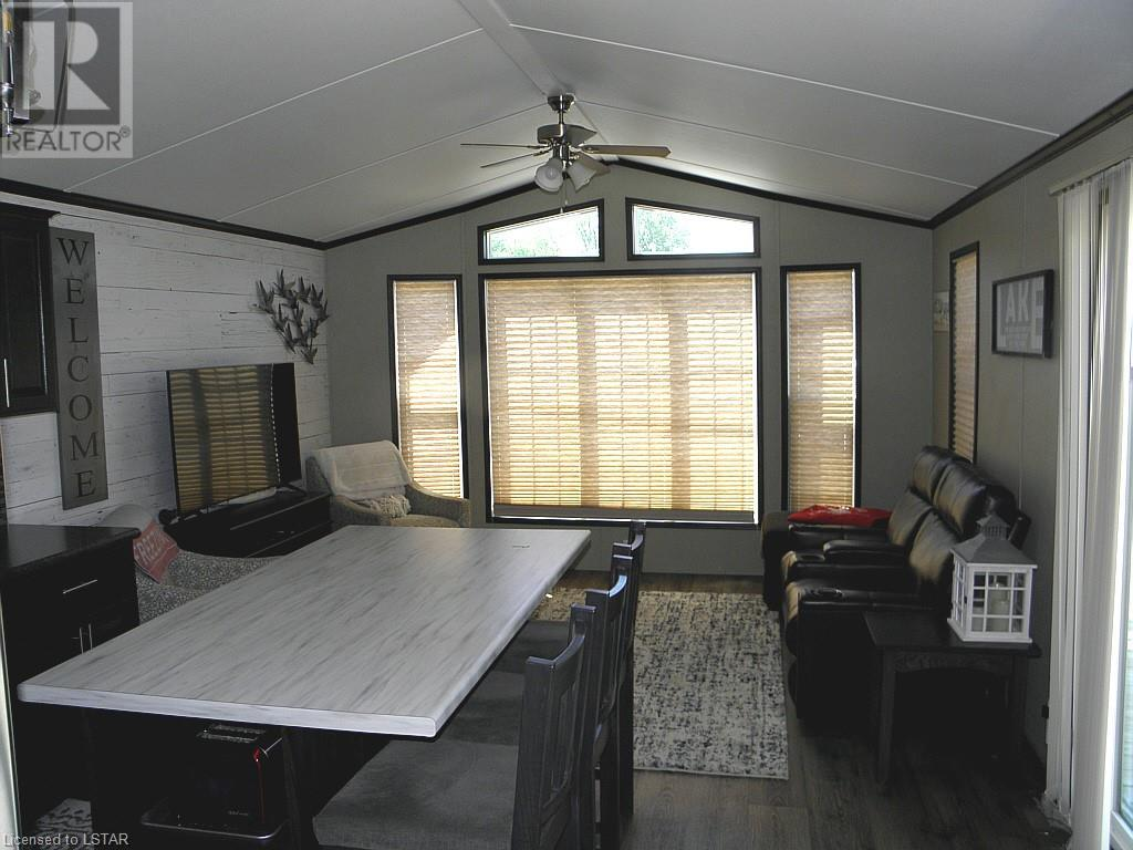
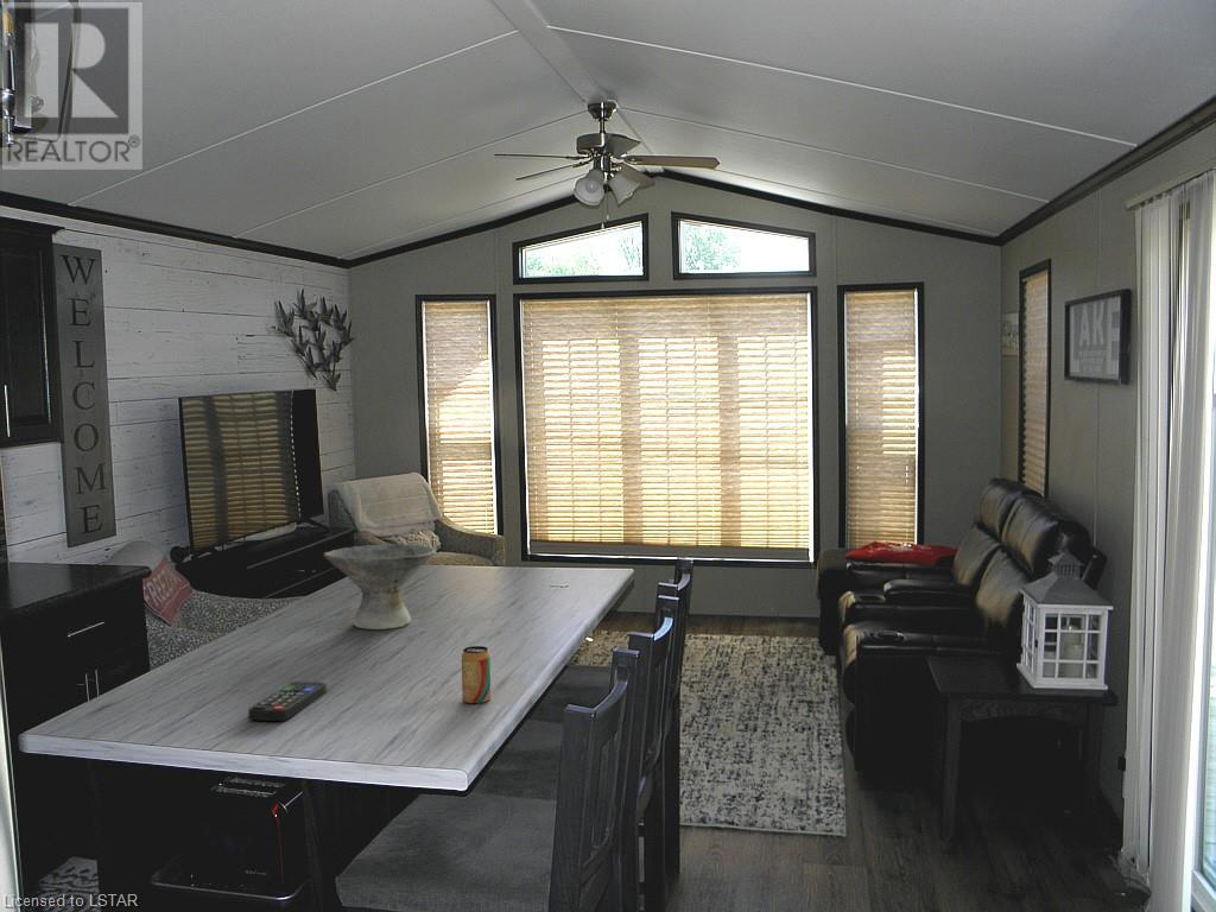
+ beverage can [461,645,492,705]
+ bowl [323,543,437,631]
+ remote control [247,680,328,722]
